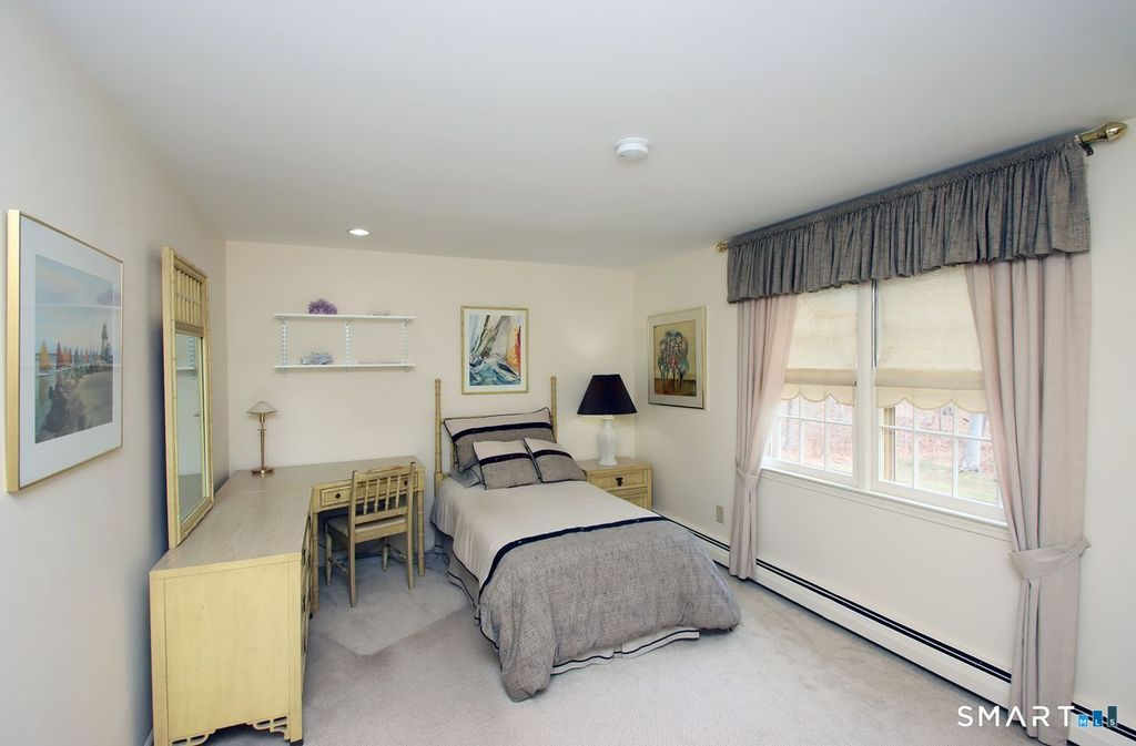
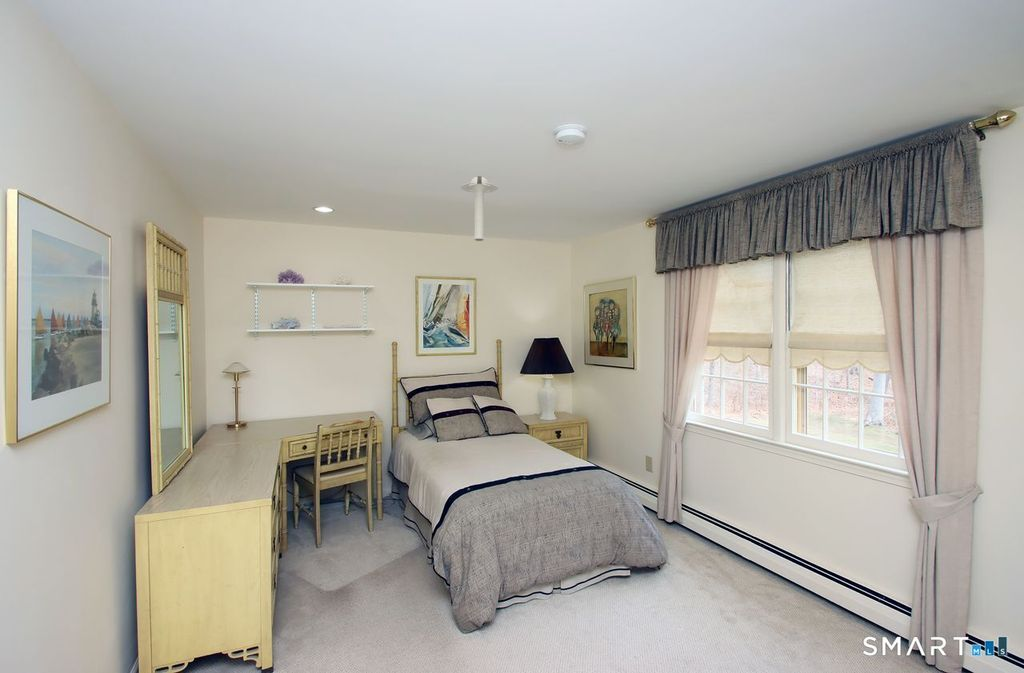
+ ceiling light [460,175,499,242]
